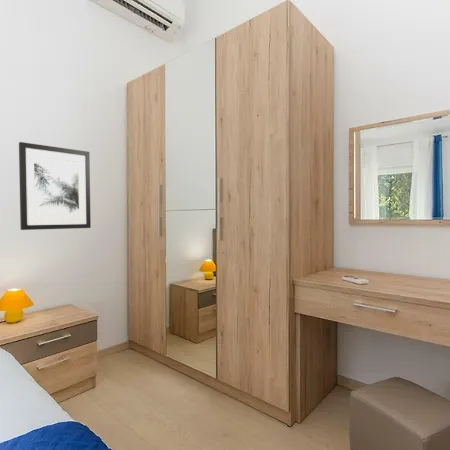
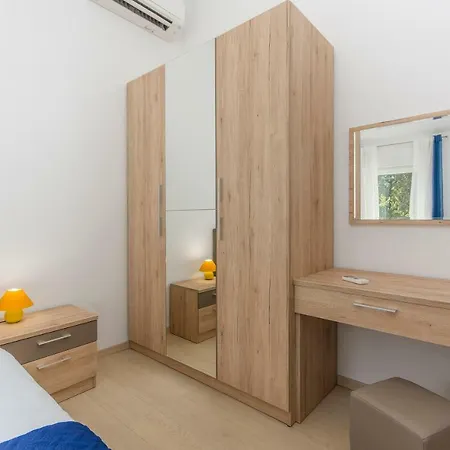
- wall art [18,141,92,231]
